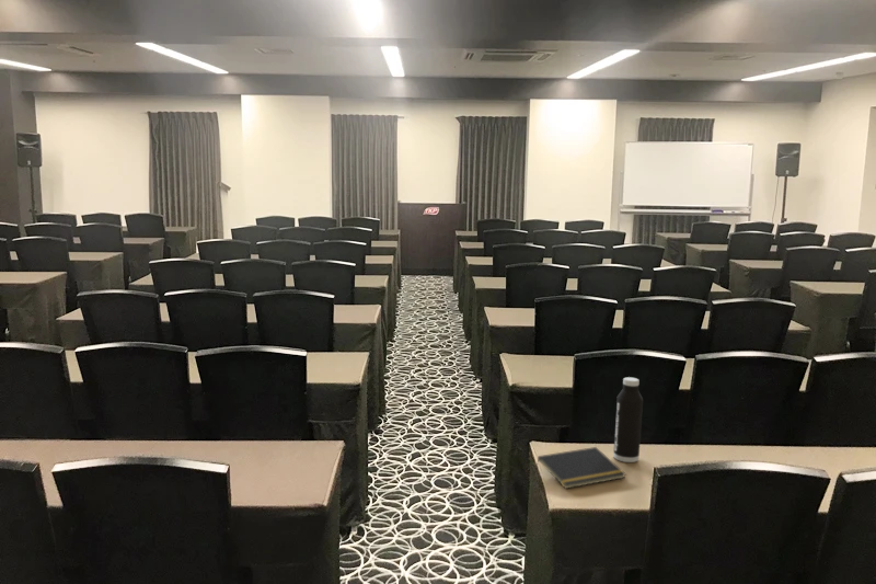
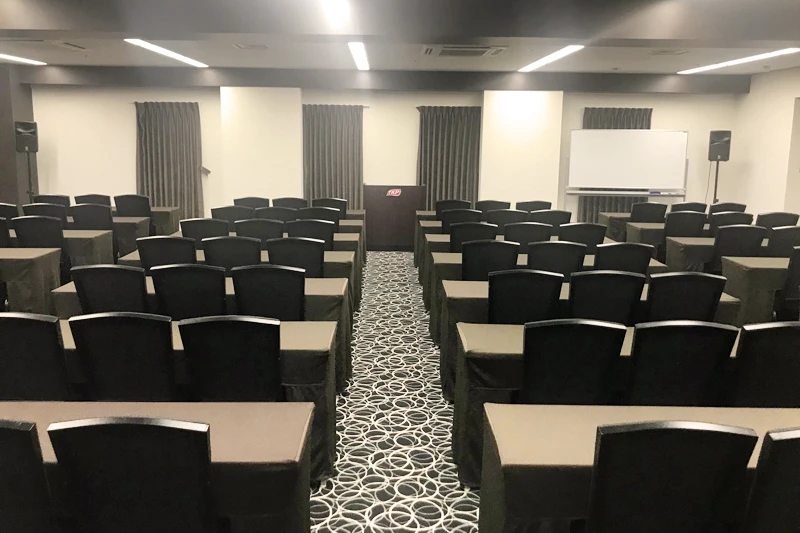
- notepad [535,446,627,490]
- water bottle [612,376,644,463]
